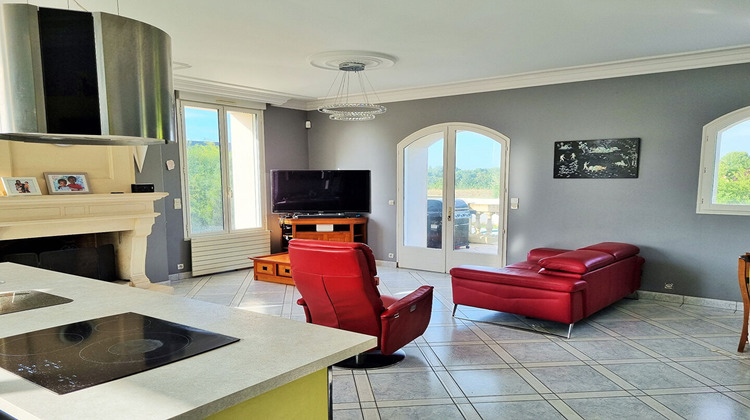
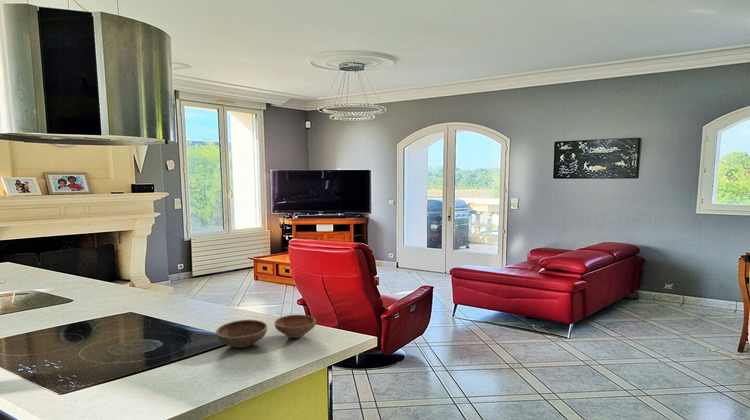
+ bowl [215,313,317,349]
